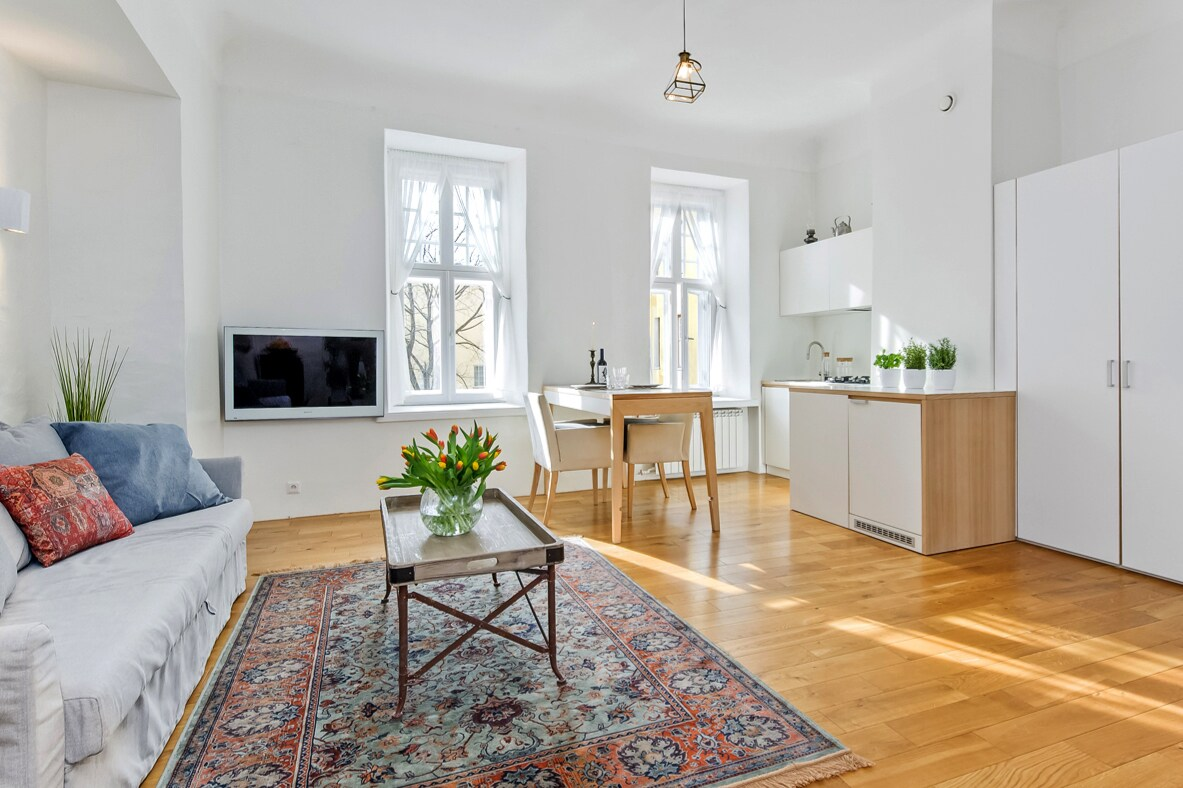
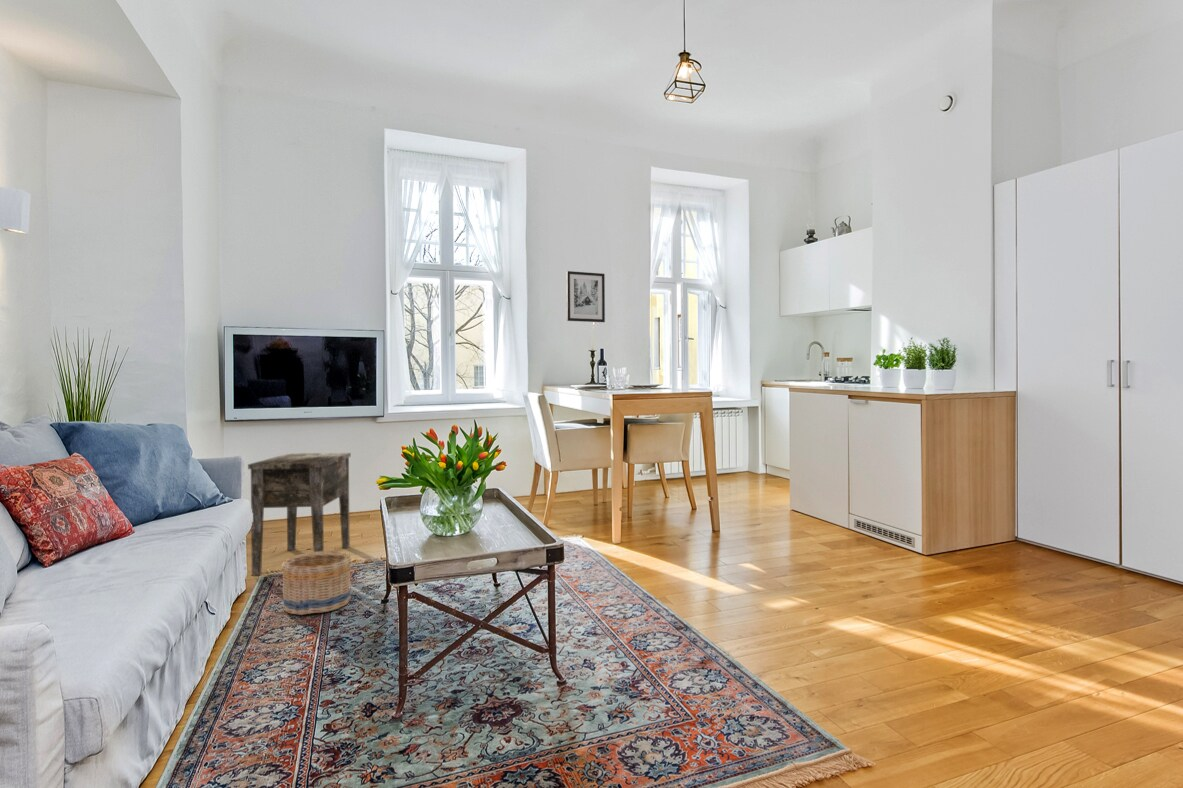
+ wall art [566,270,606,323]
+ basket [281,550,352,616]
+ side table [247,452,352,576]
